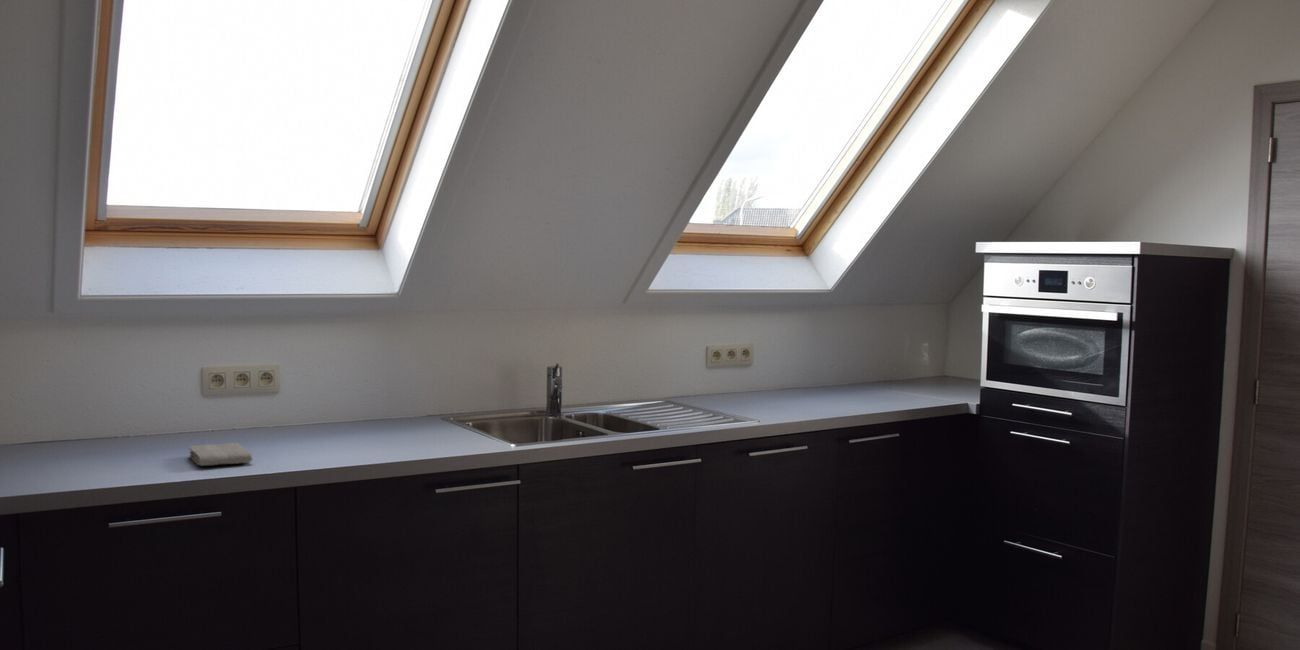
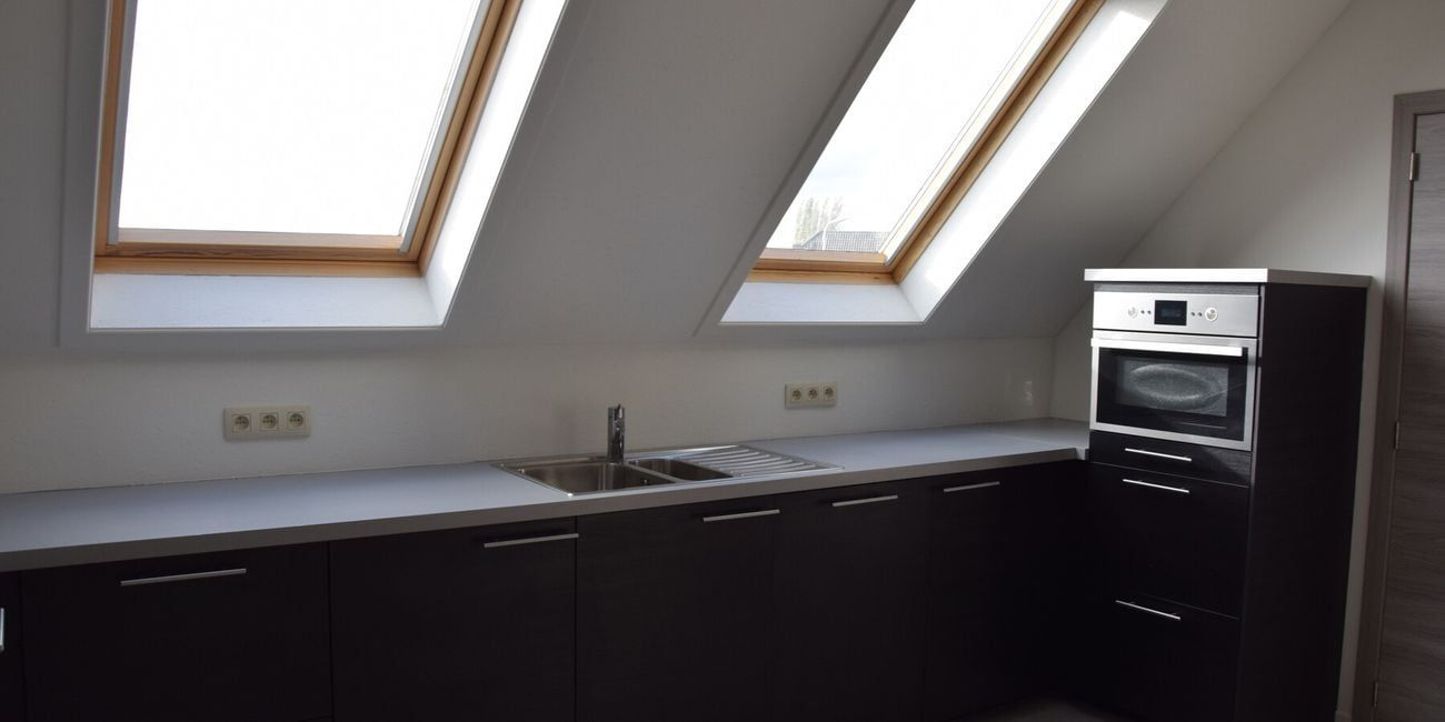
- washcloth [188,442,254,467]
